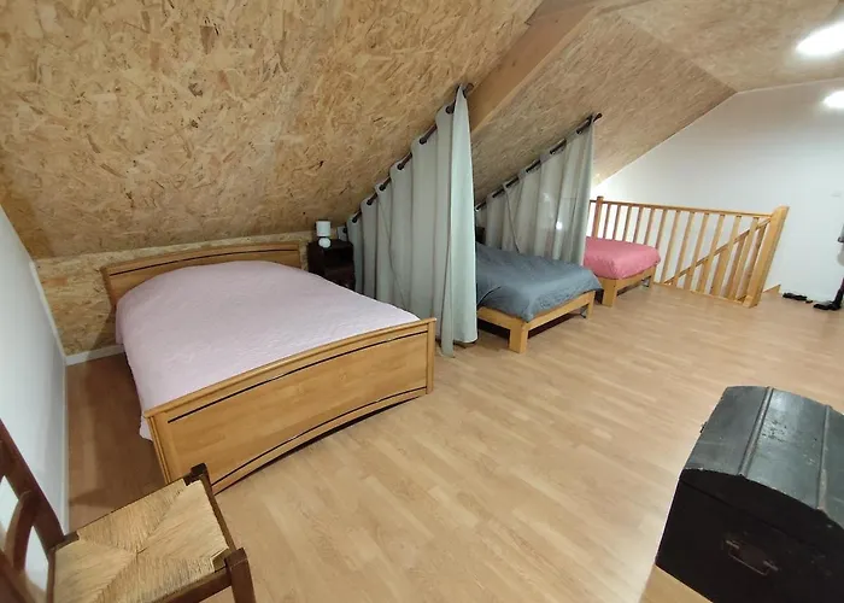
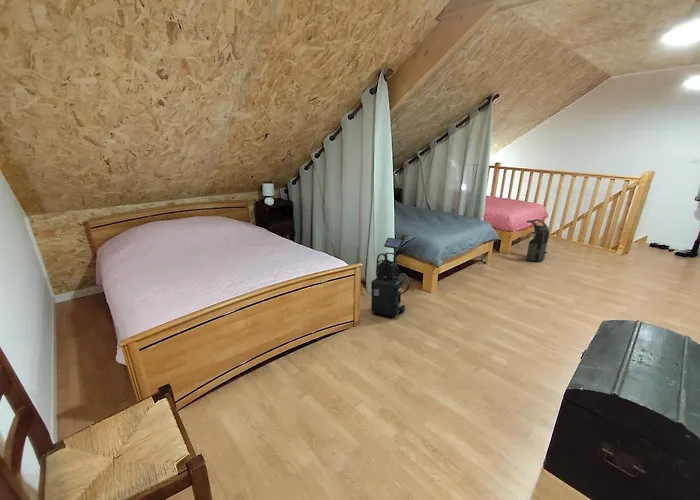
+ vacuum cleaner [370,233,411,318]
+ backpack [525,218,550,263]
